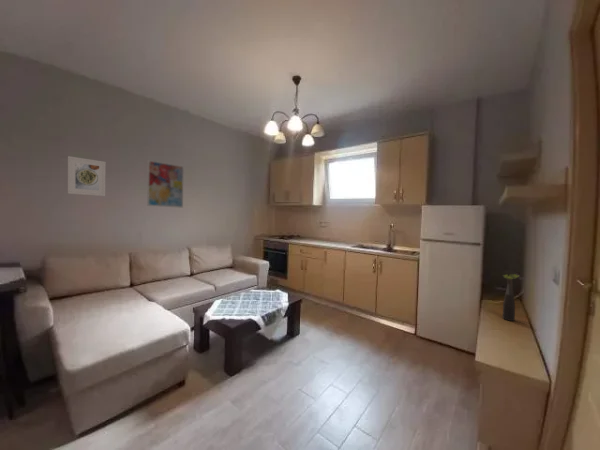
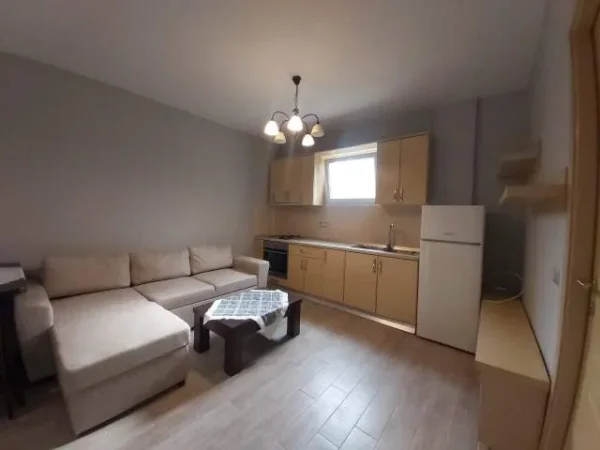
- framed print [67,155,107,197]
- plant [501,273,519,322]
- wall art [146,159,185,209]
